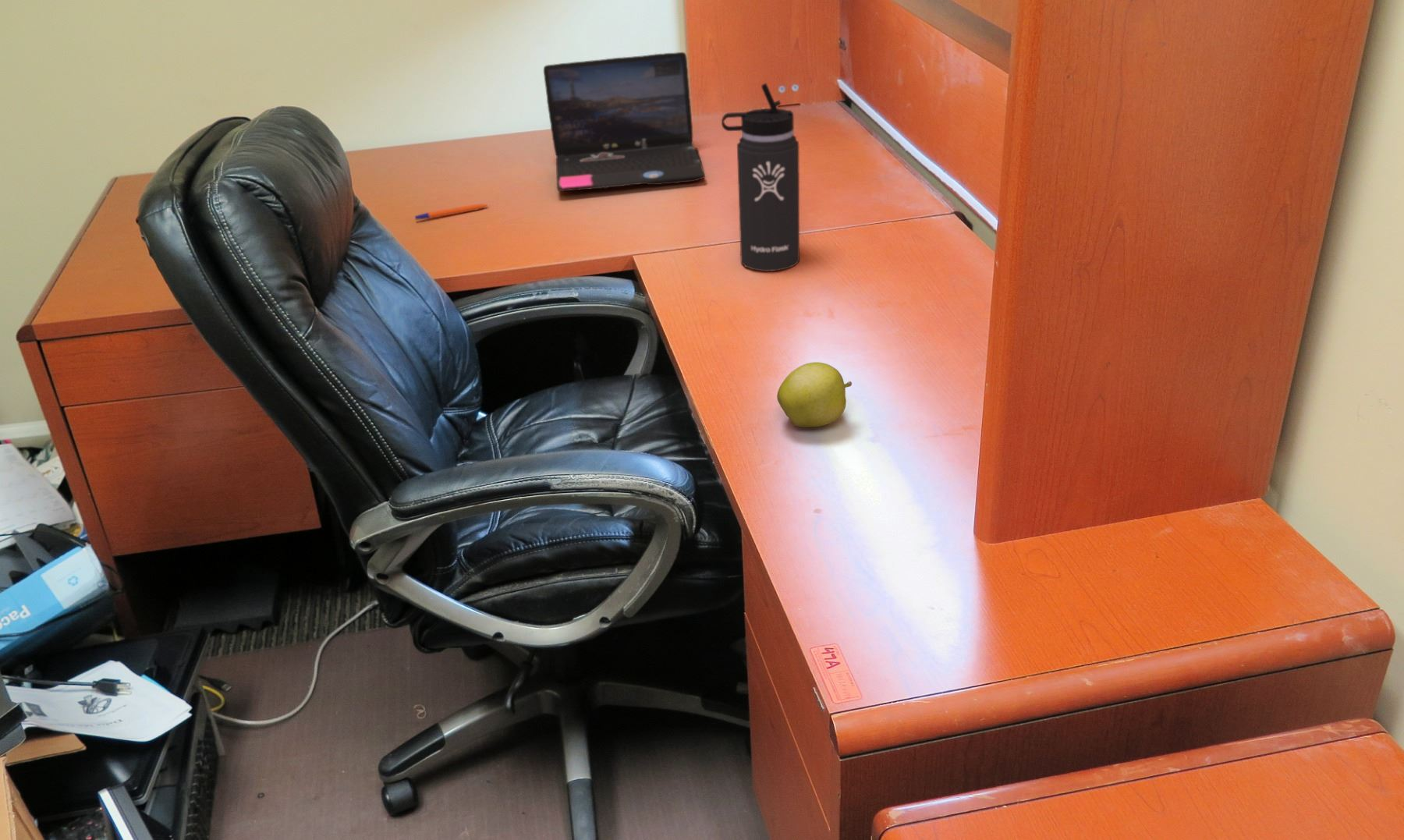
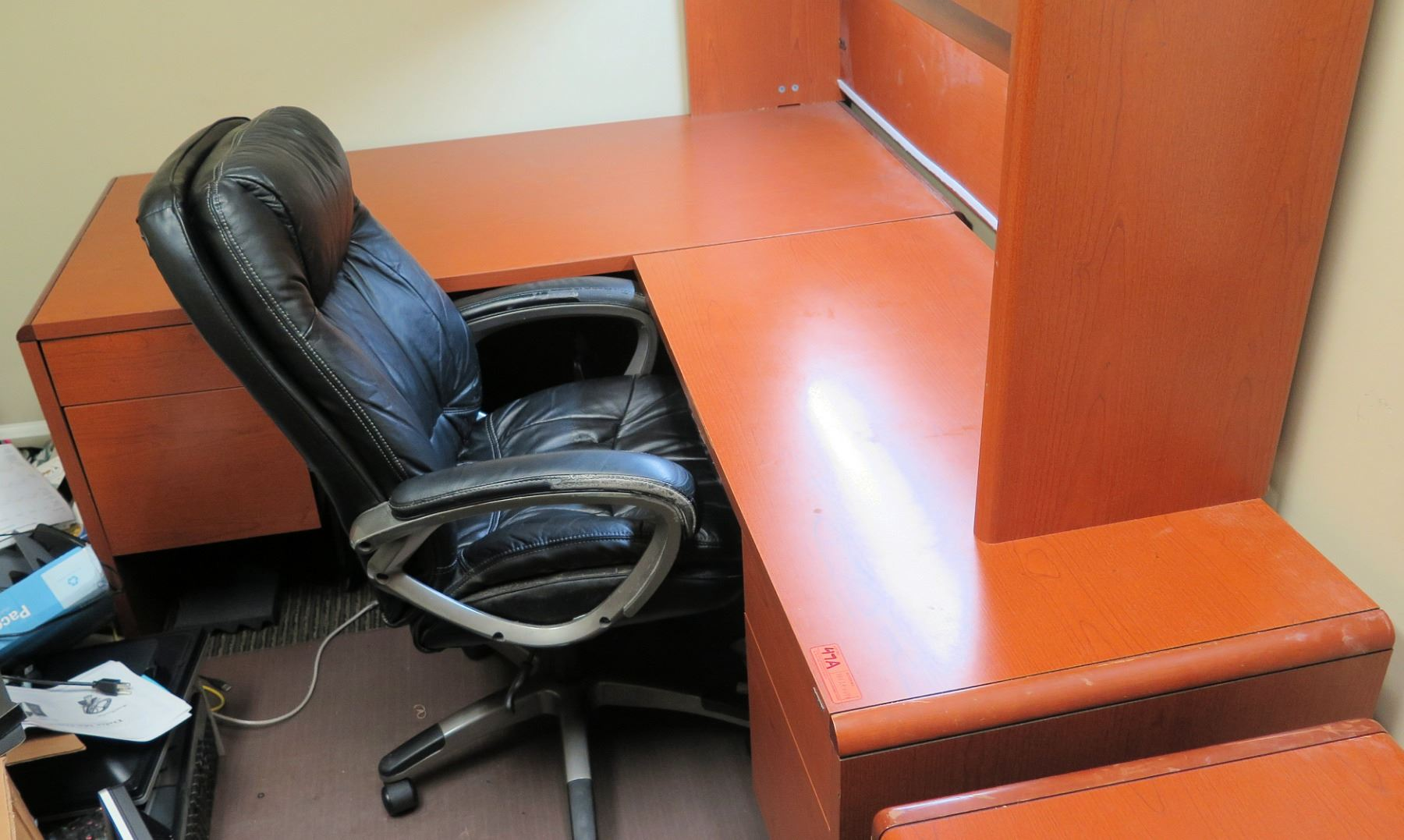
- apple [776,361,853,428]
- laptop [543,51,706,192]
- pen [414,204,490,220]
- thermos bottle [721,82,800,272]
